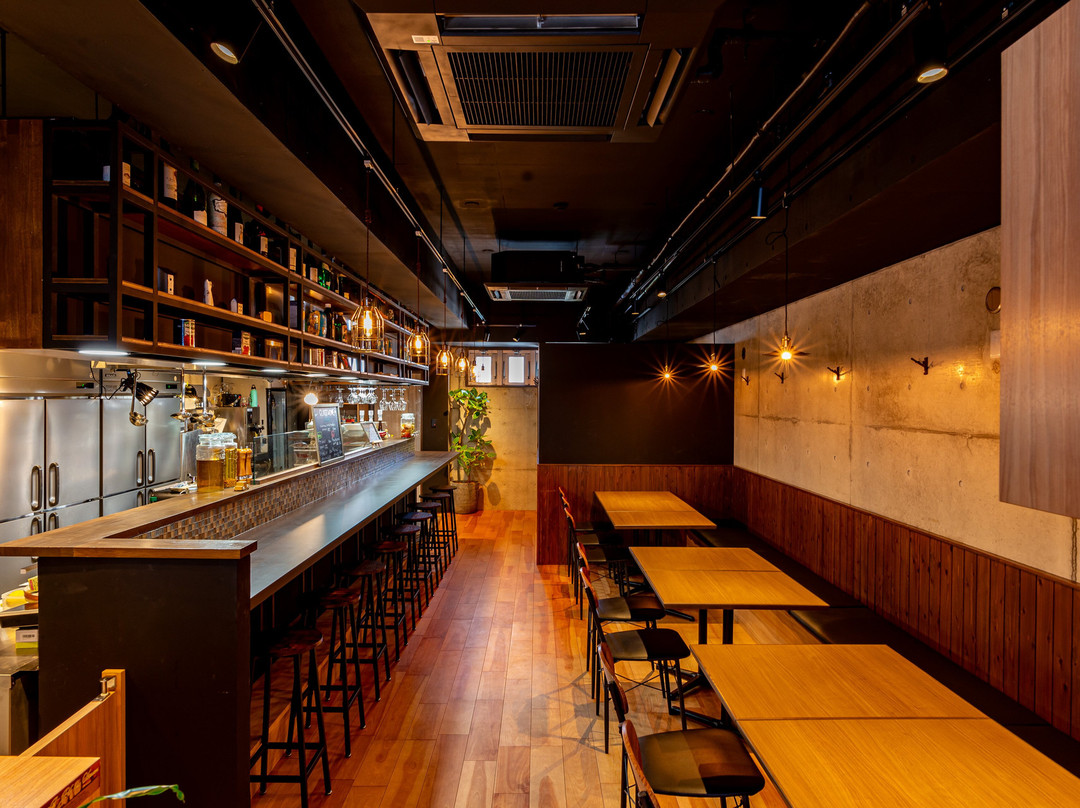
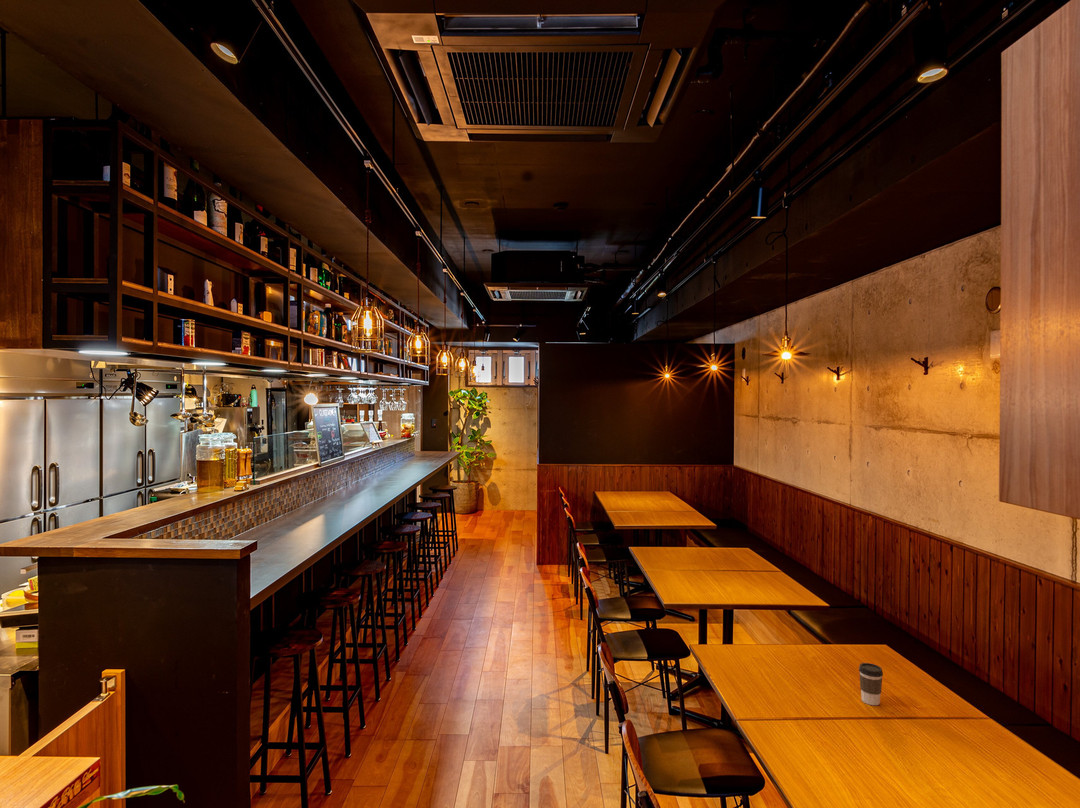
+ coffee cup [858,662,884,706]
